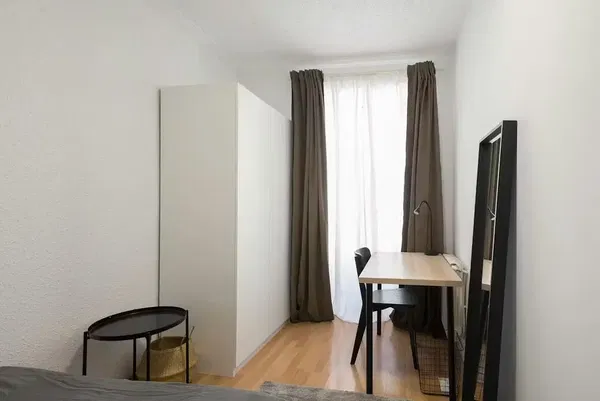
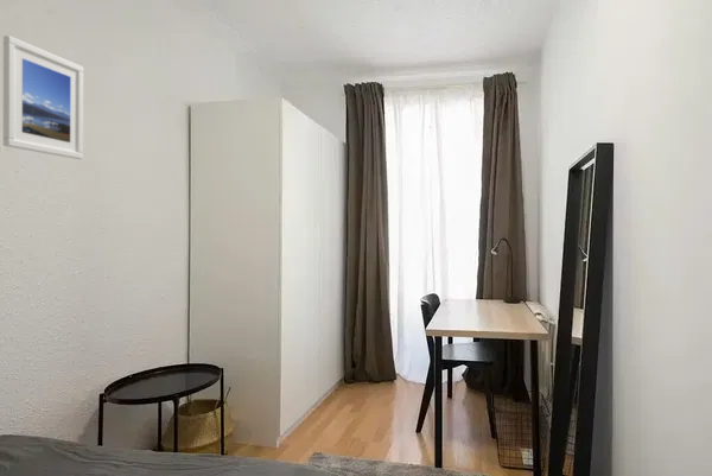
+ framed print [2,34,84,160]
